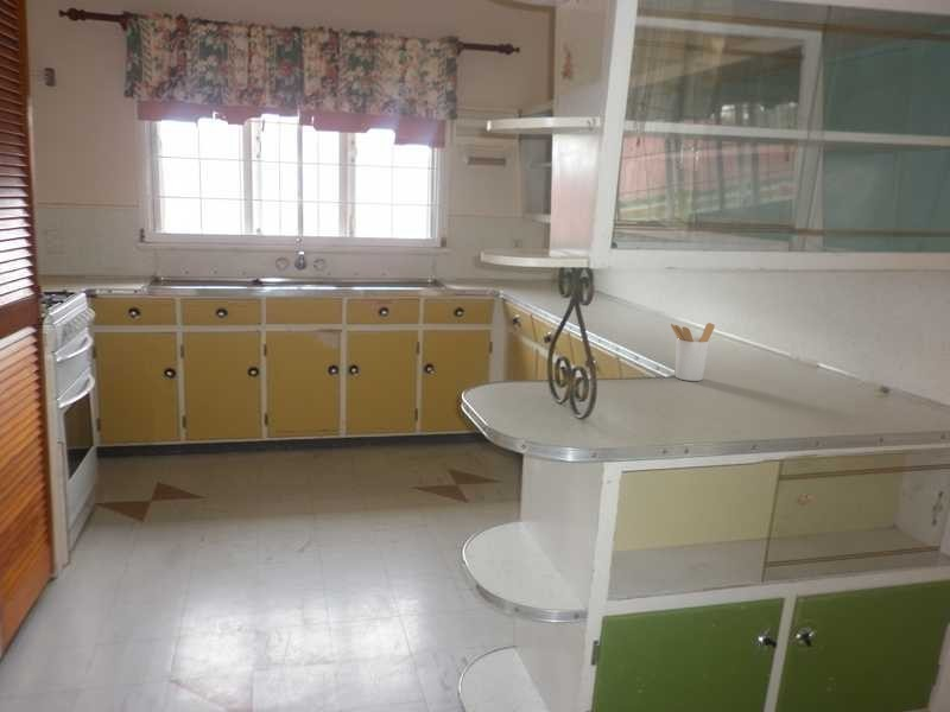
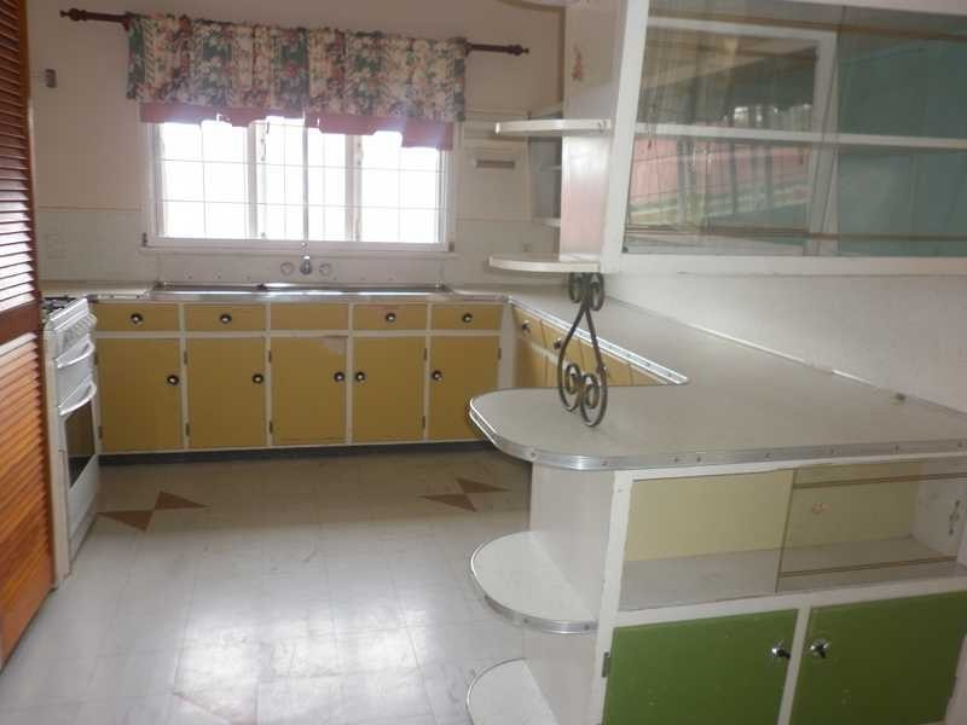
- utensil holder [670,322,716,382]
